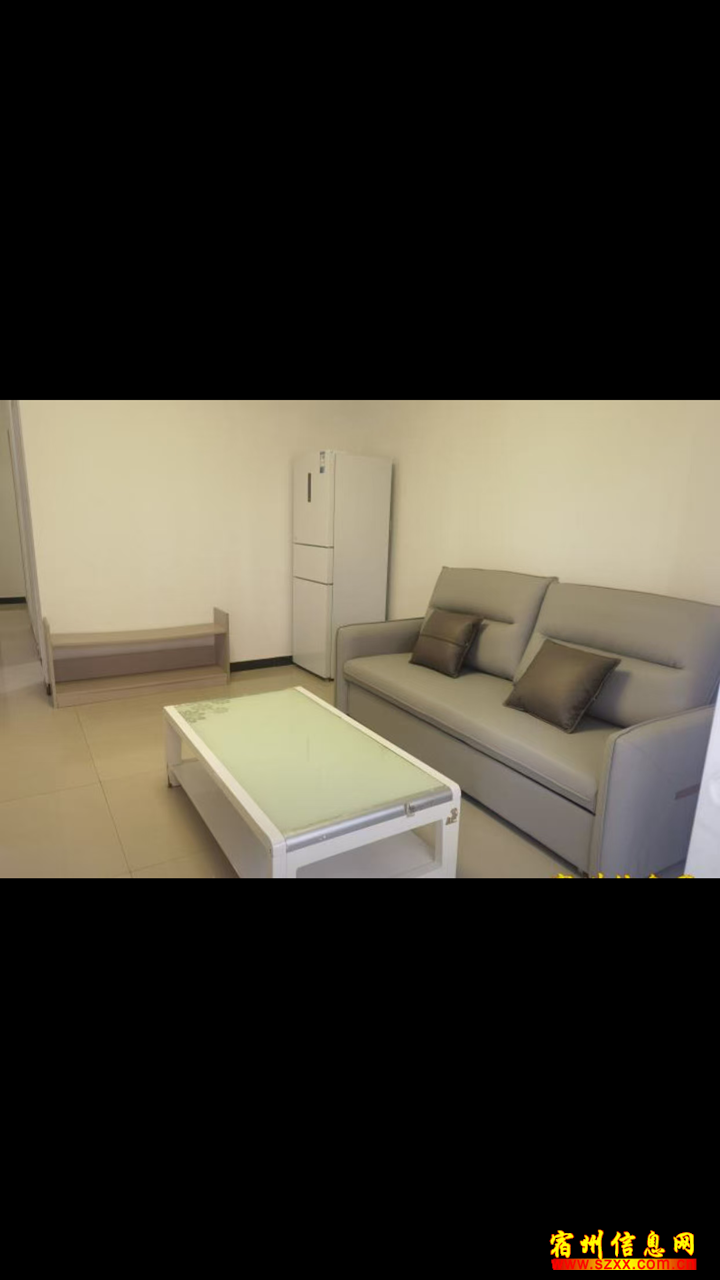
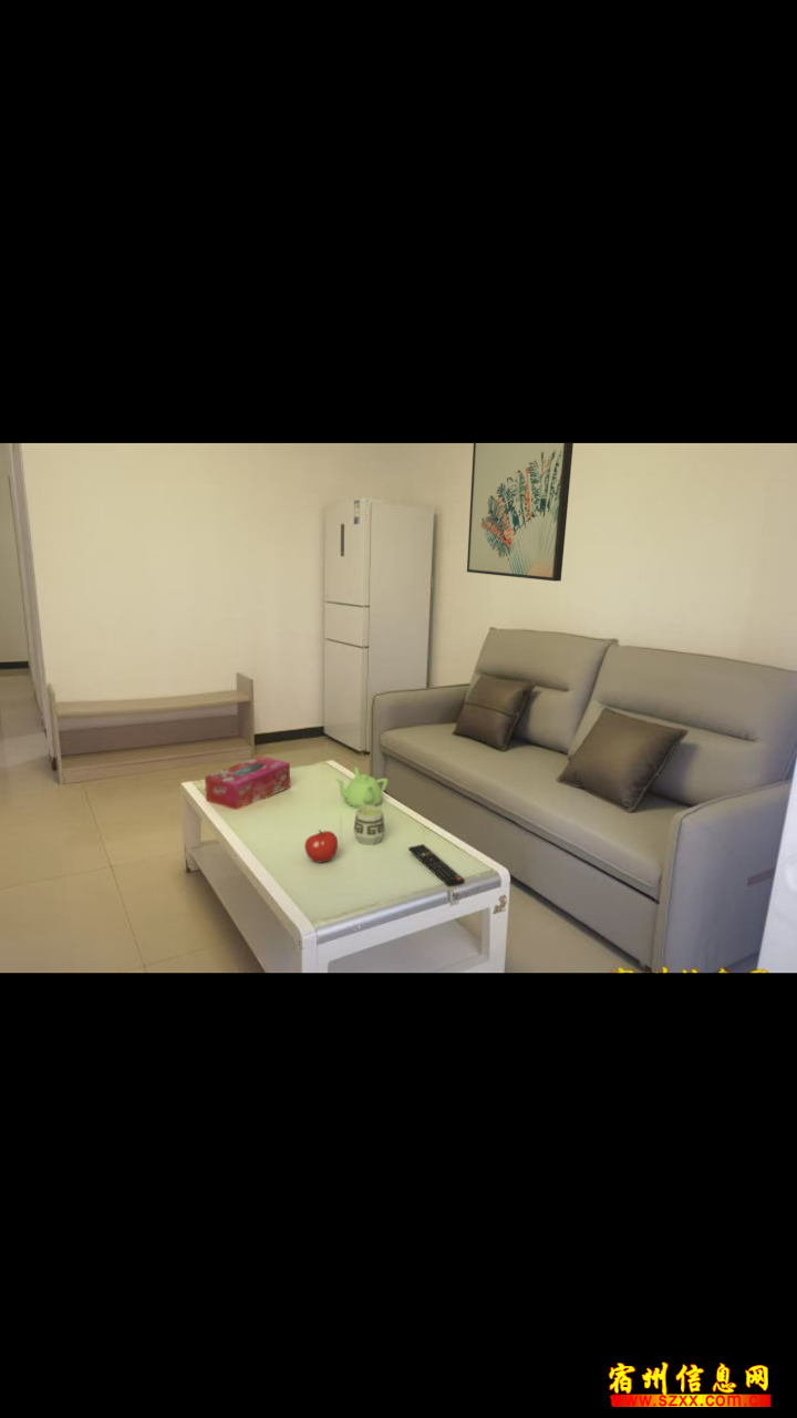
+ wall art [466,442,575,583]
+ remote control [407,843,466,887]
+ cup [353,805,386,846]
+ fruit [303,829,339,863]
+ tissue box [204,754,291,811]
+ teapot [334,765,389,810]
